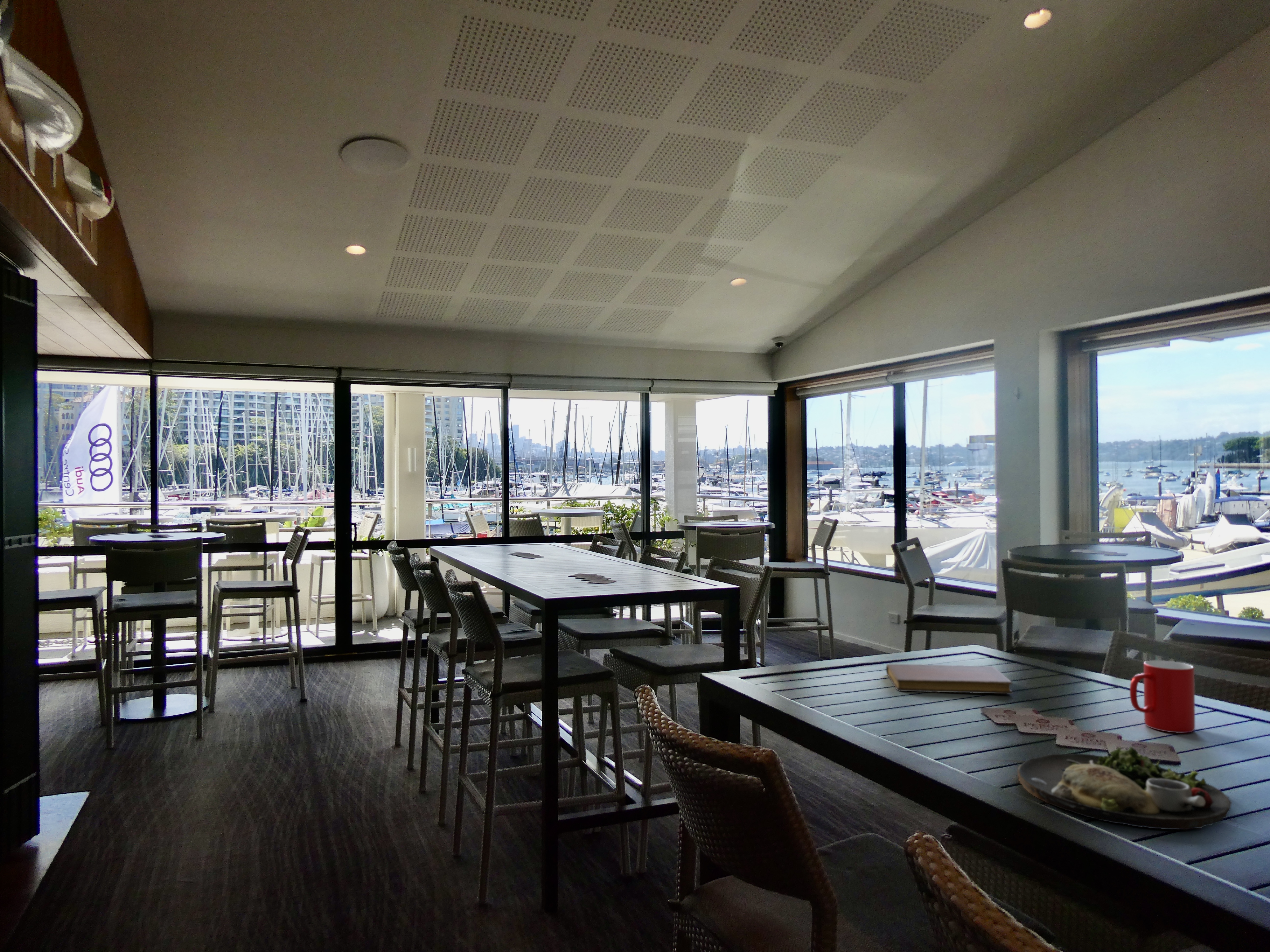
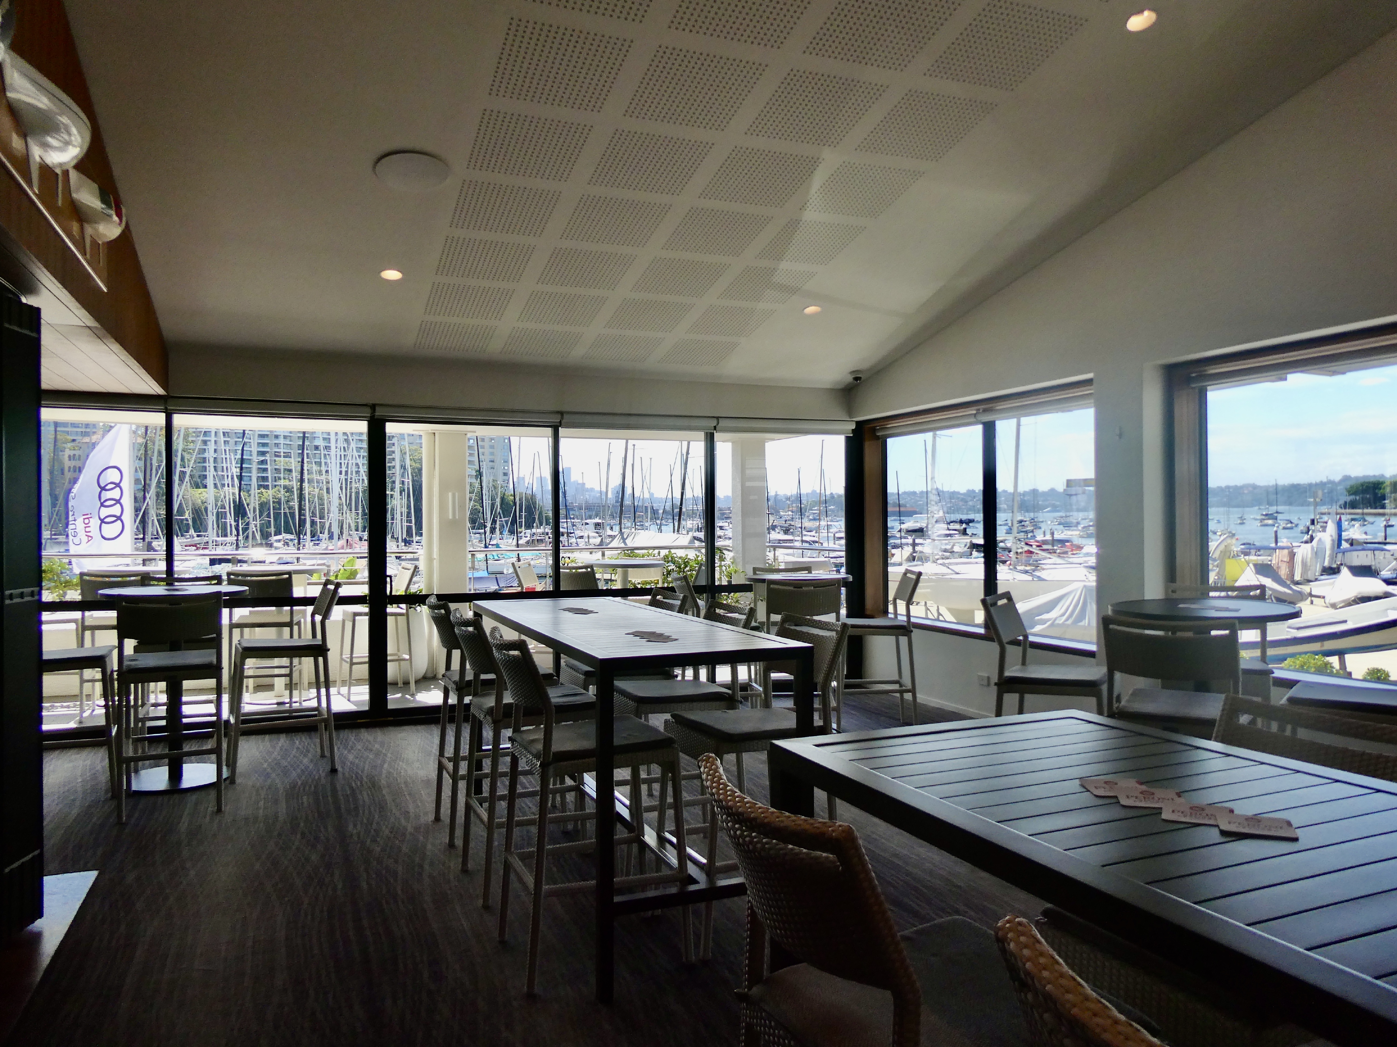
- notebook [886,664,1013,694]
- dinner plate [1017,746,1232,830]
- cup [1130,660,1195,733]
